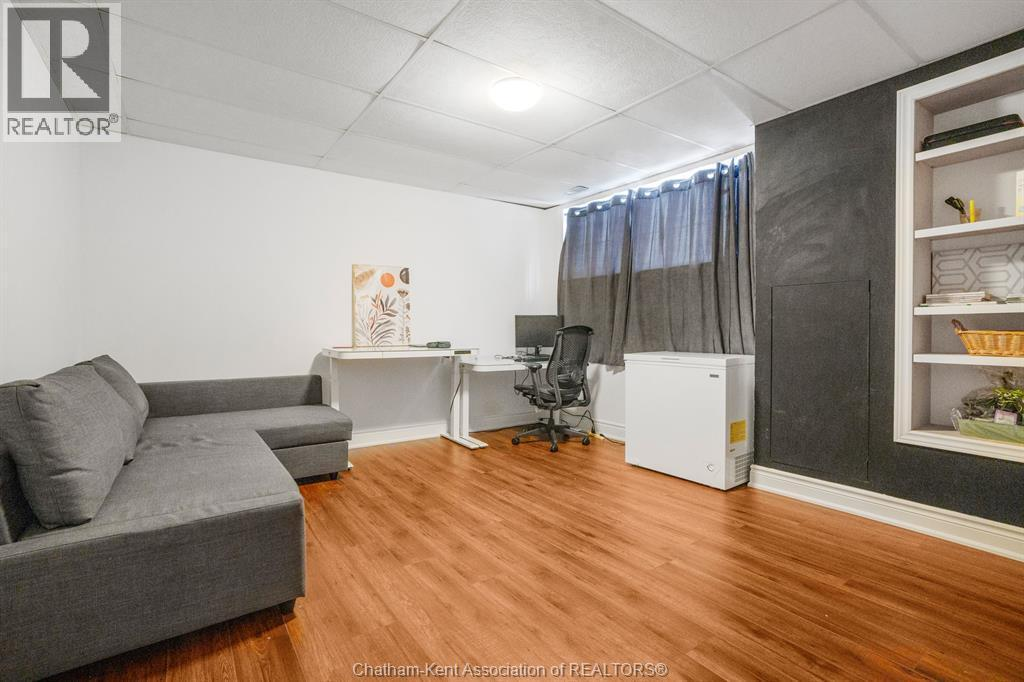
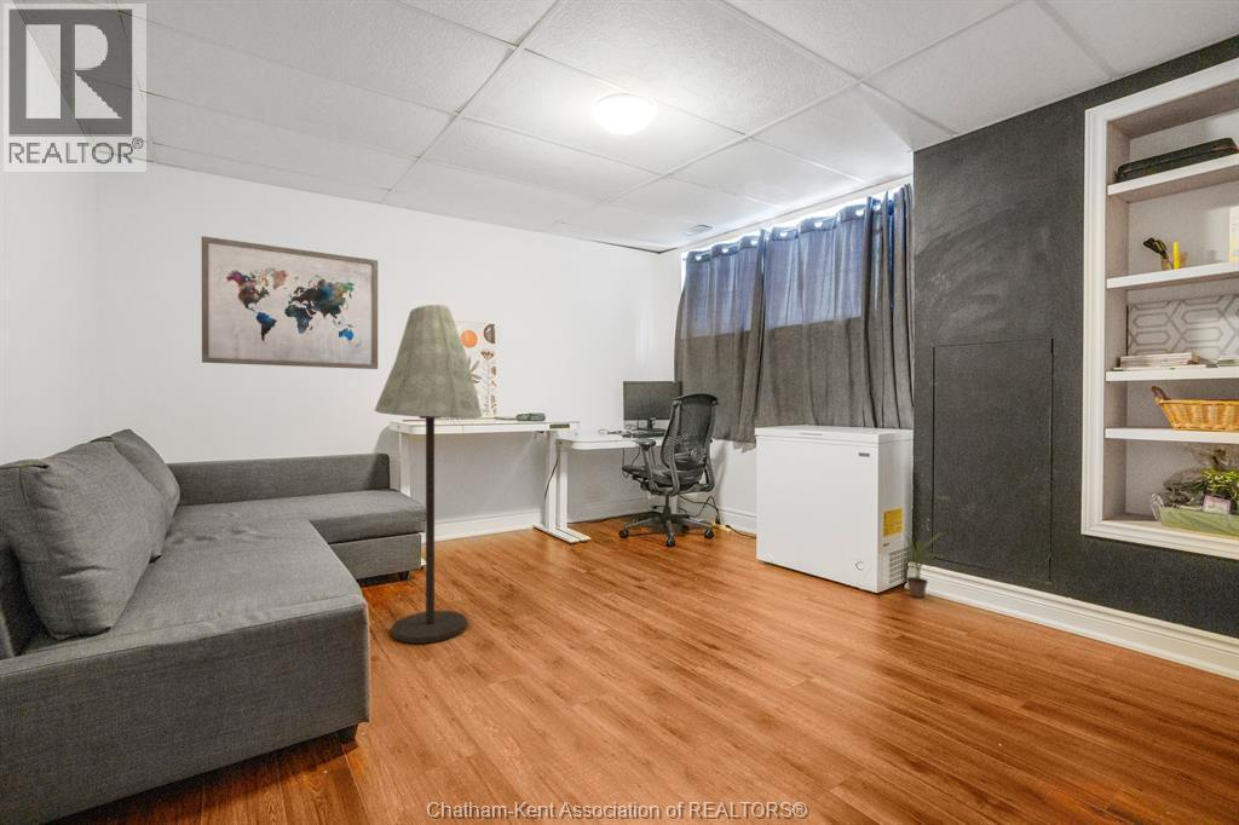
+ wall art [201,235,379,370]
+ potted plant [898,531,946,599]
+ floor lamp [373,304,483,645]
